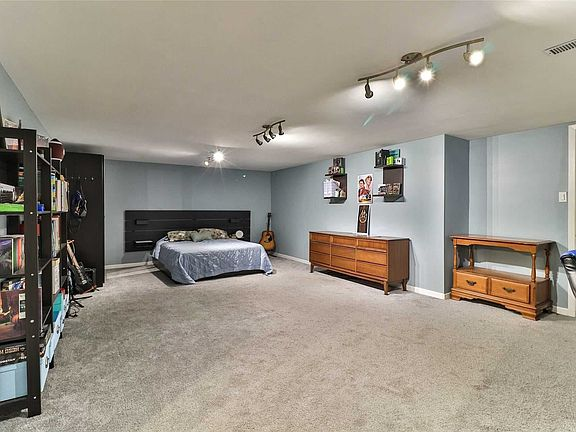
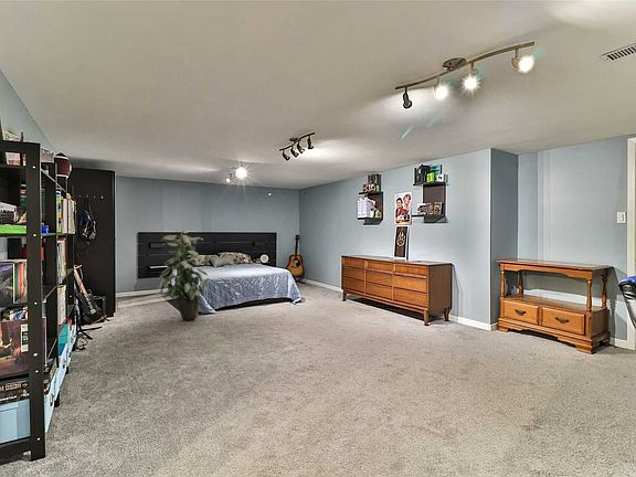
+ indoor plant [159,230,210,321]
